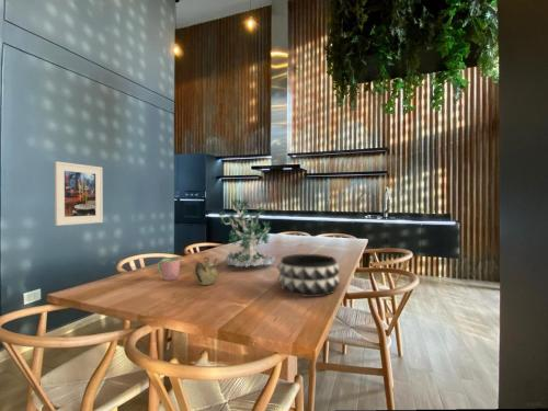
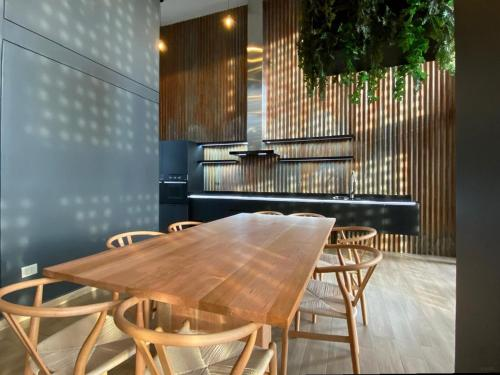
- teapot [193,256,220,286]
- decorative bowl [276,253,342,298]
- plant [218,198,276,267]
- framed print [54,160,104,227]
- cup [157,256,181,282]
